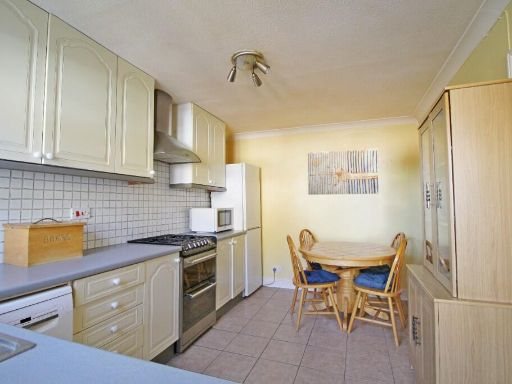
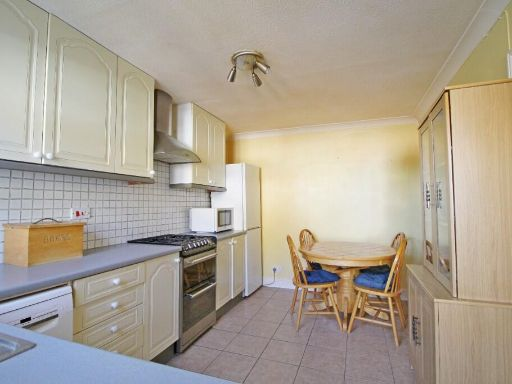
- wall art [307,147,379,196]
